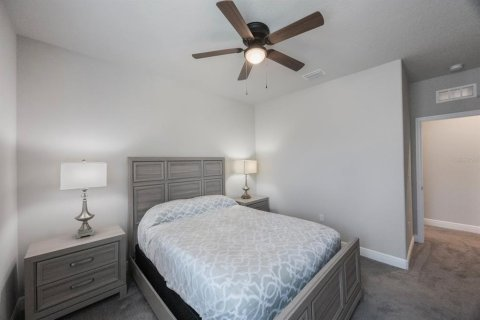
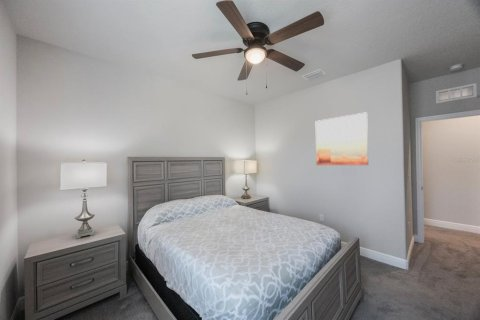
+ wall art [315,111,369,166]
